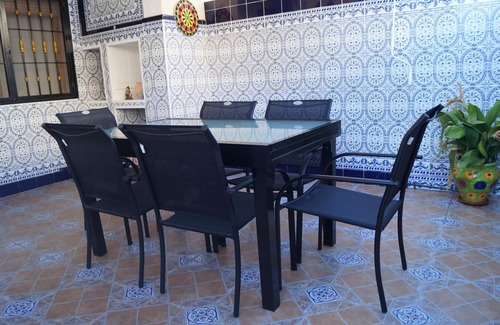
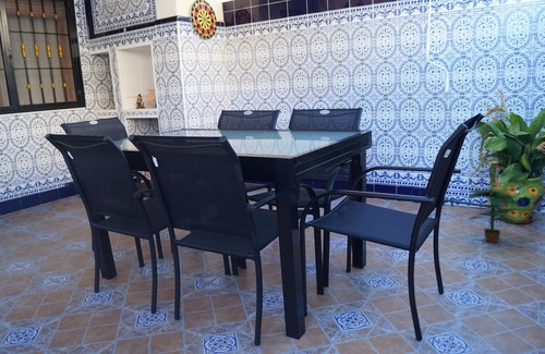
+ potted plant [467,187,521,244]
